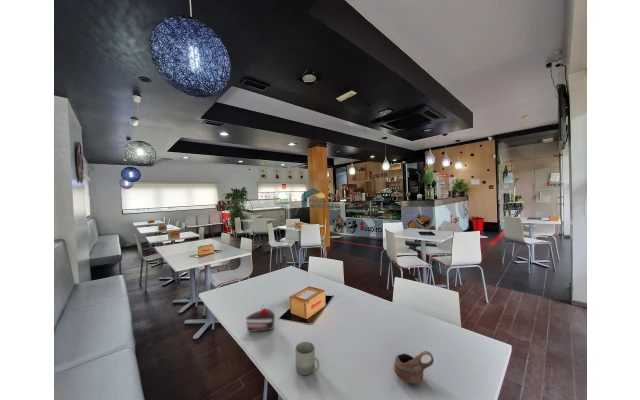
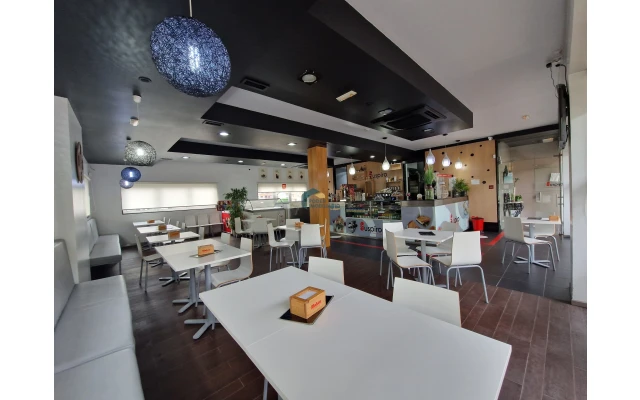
- cup [393,350,435,385]
- cup [294,341,321,376]
- slice of cake [245,303,276,333]
